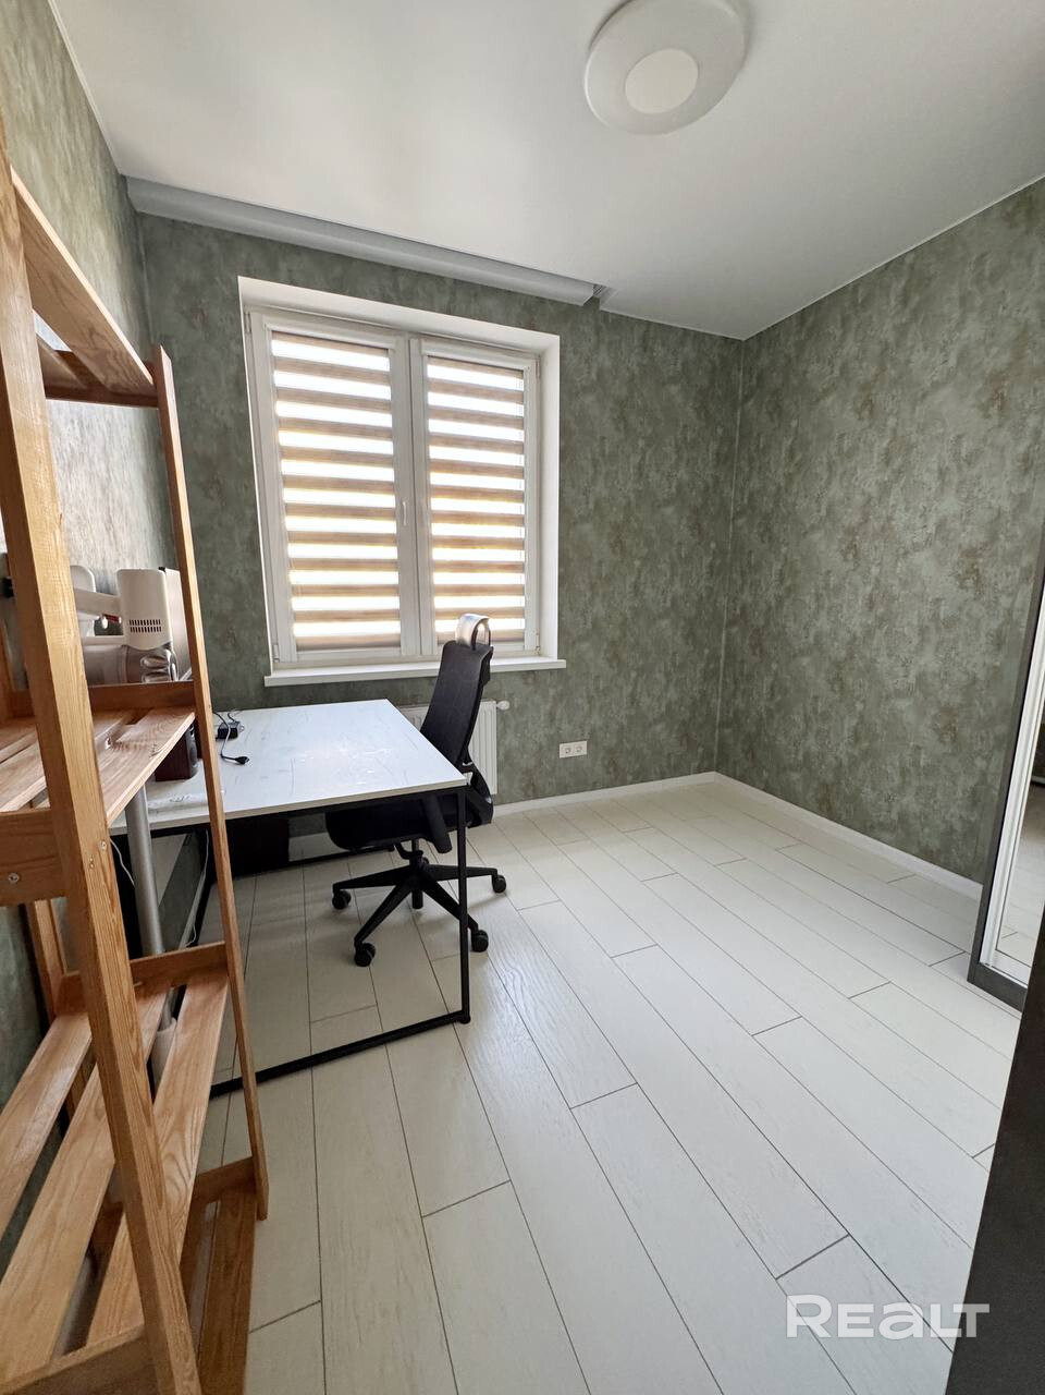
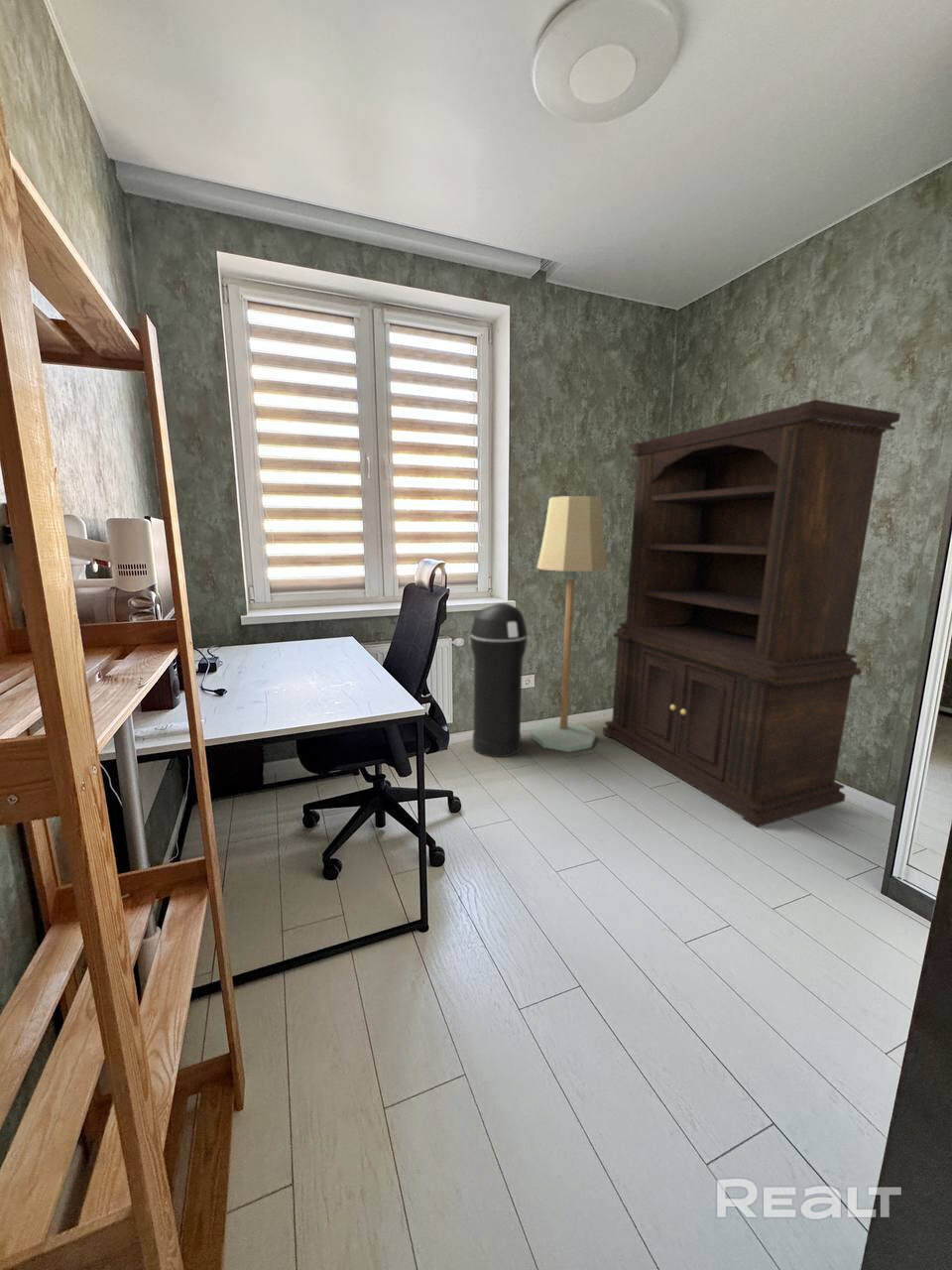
+ floor lamp [530,495,609,753]
+ trash can [469,602,529,758]
+ hutch [602,399,901,828]
